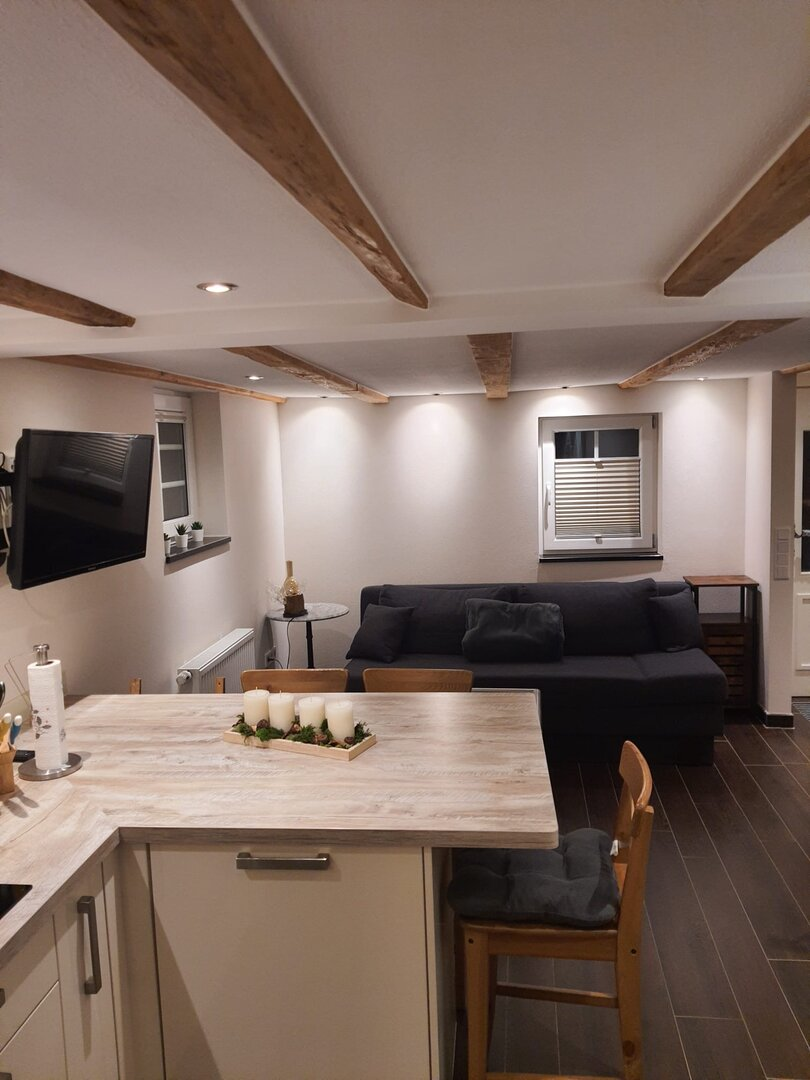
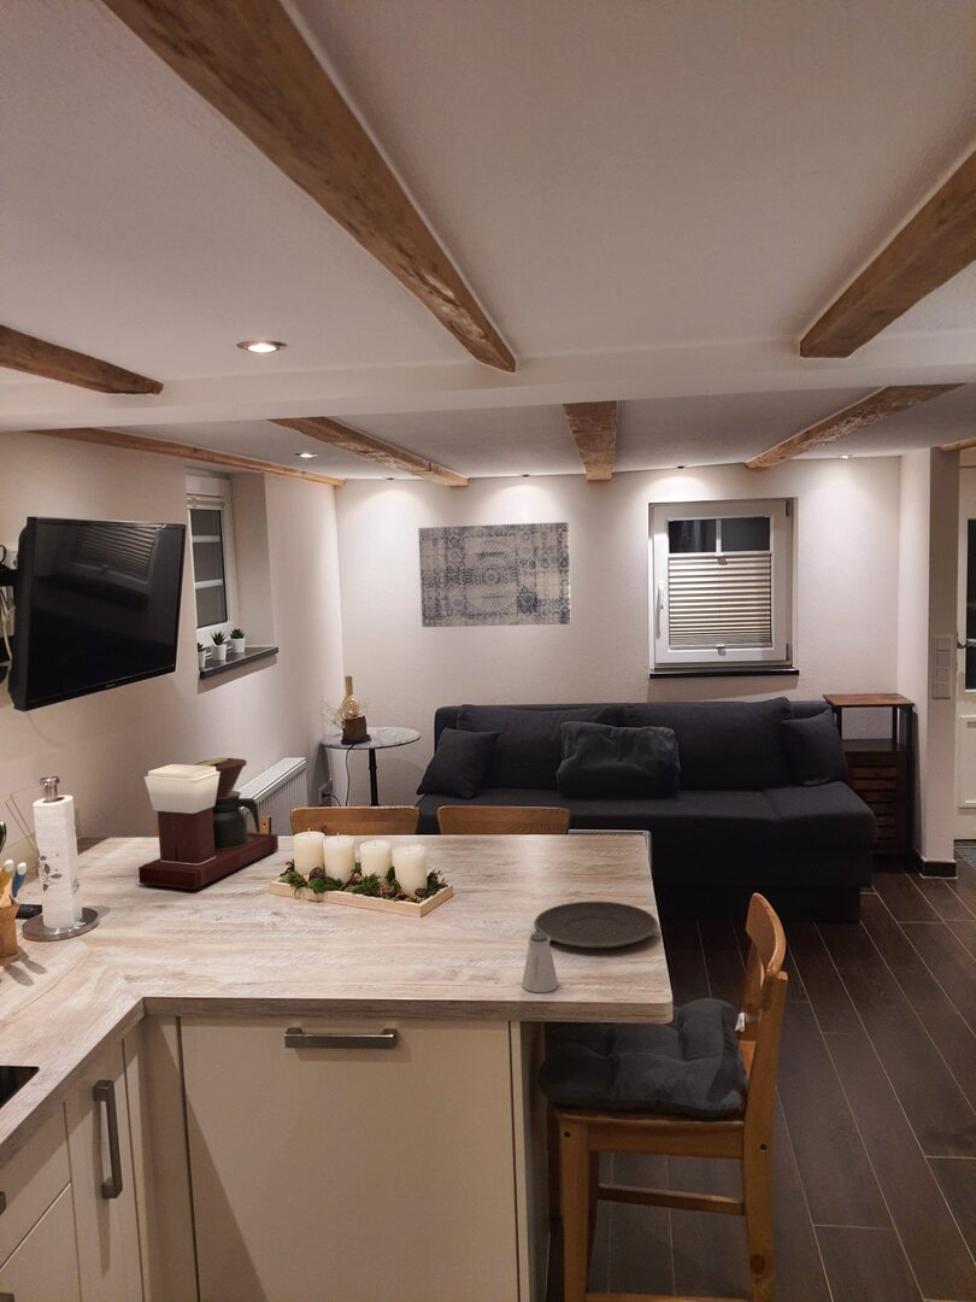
+ saltshaker [522,932,560,993]
+ coffee maker [137,757,280,891]
+ wall art [417,521,572,628]
+ plate [533,901,659,950]
